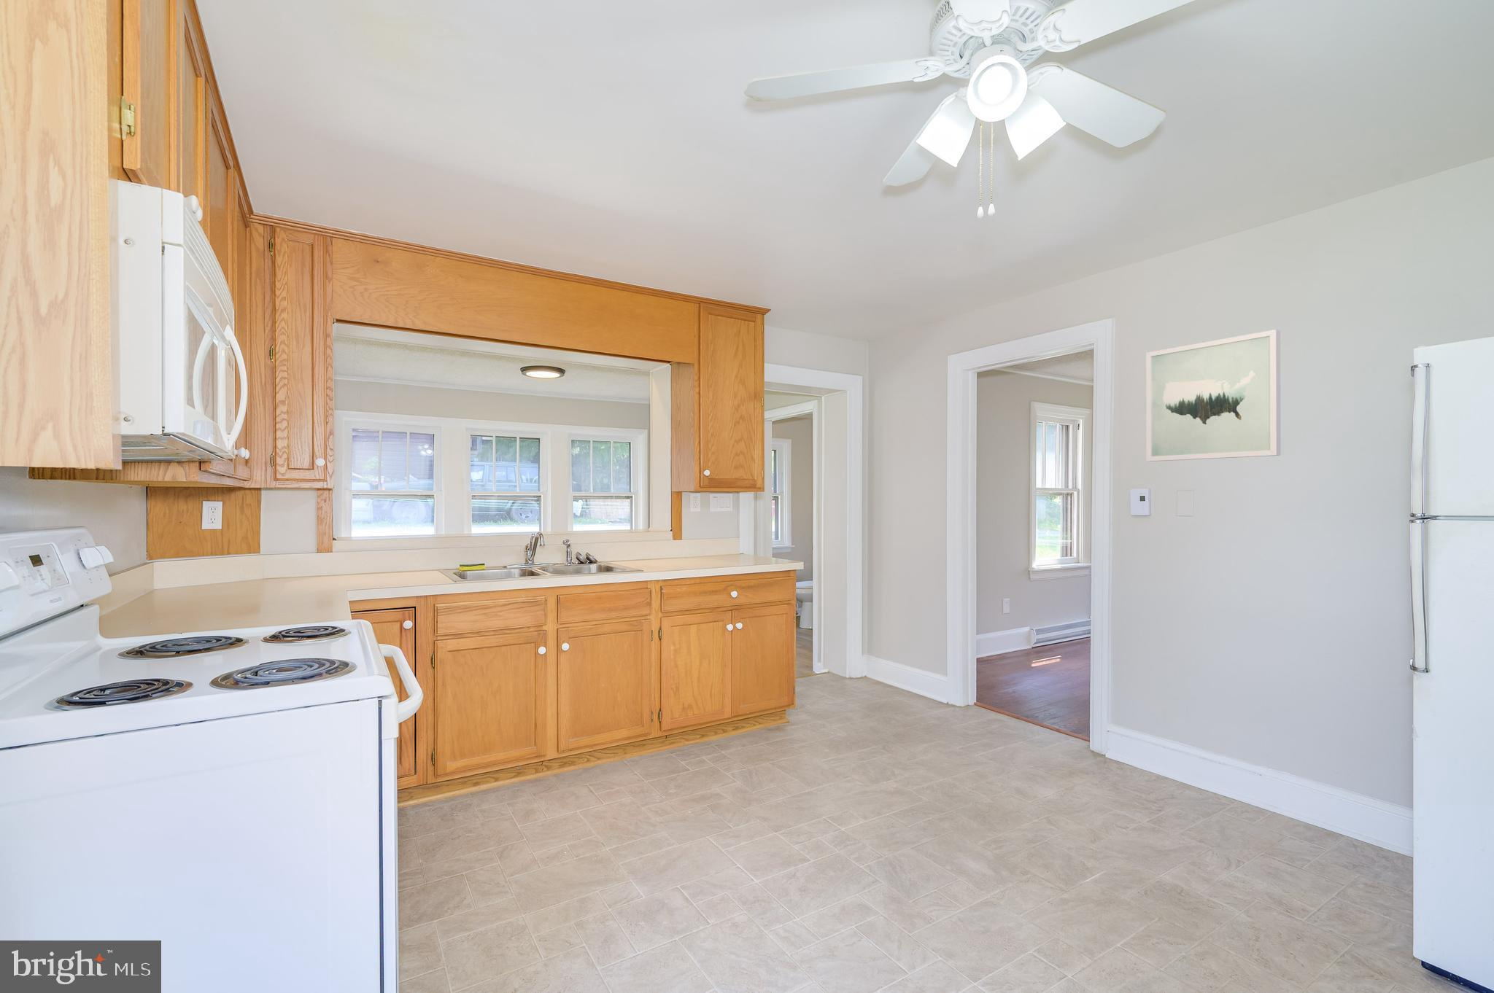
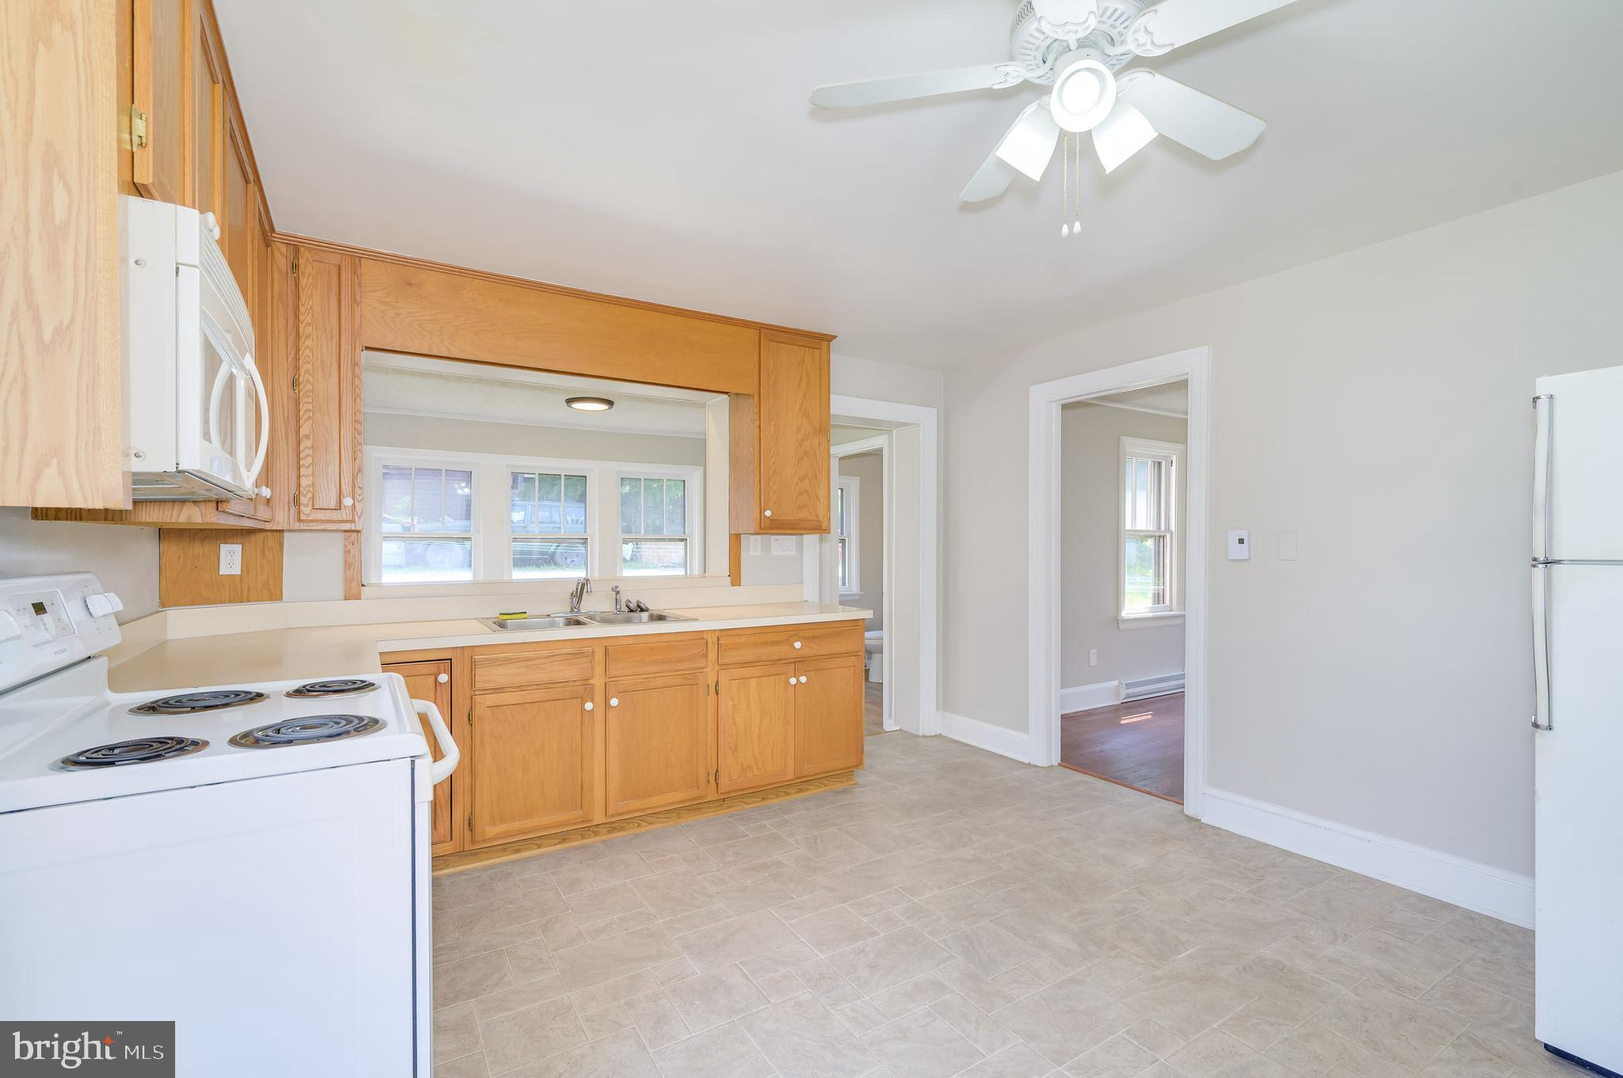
- wall art [1145,329,1281,462]
